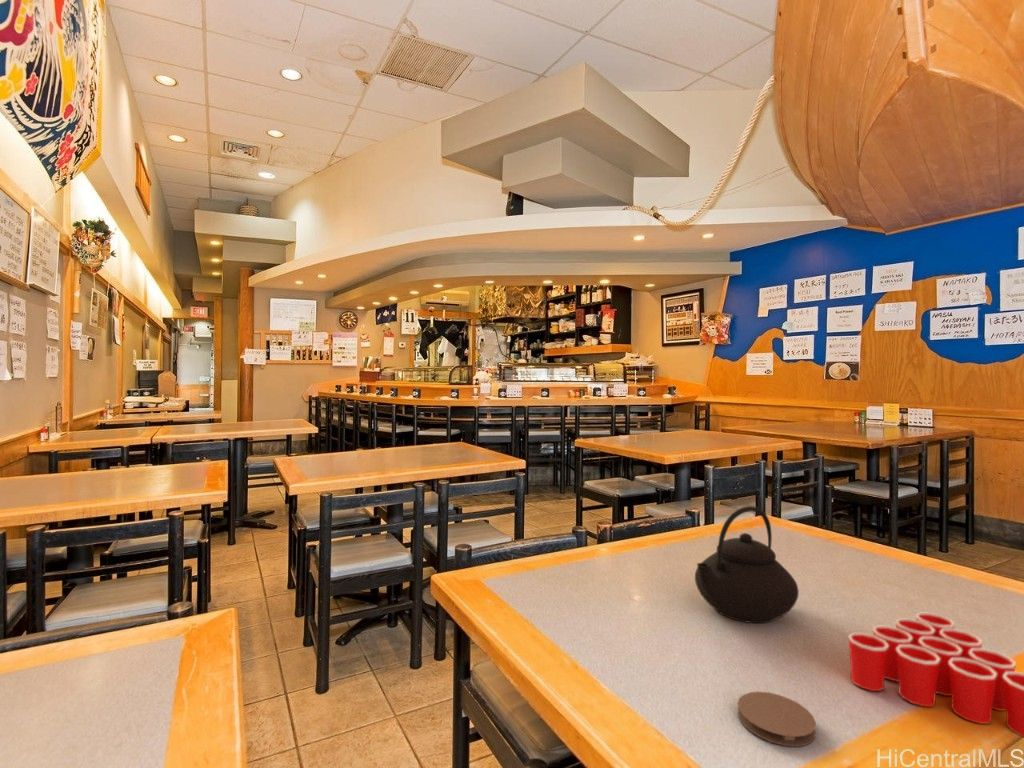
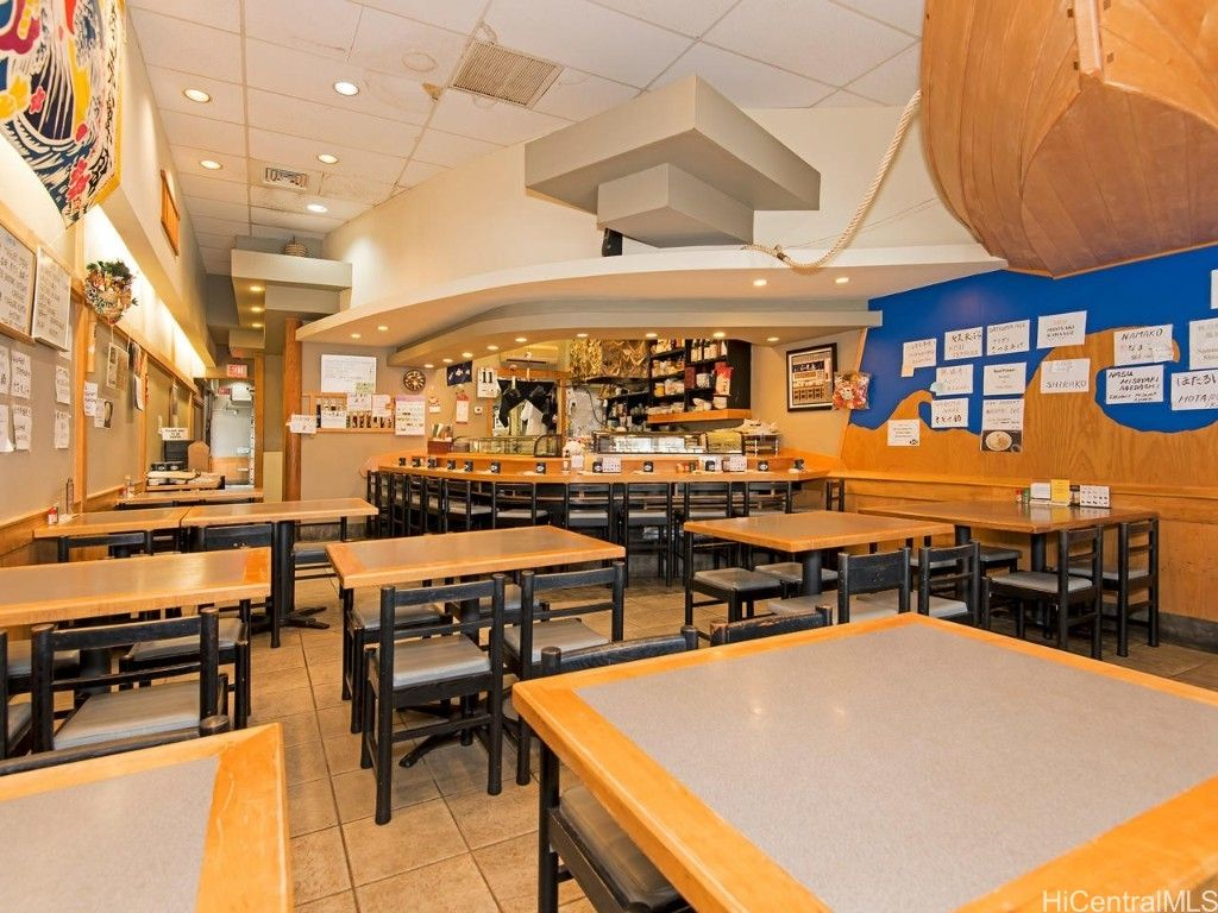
- coaster [736,691,817,748]
- teapot [694,505,800,624]
- cup [848,612,1024,738]
